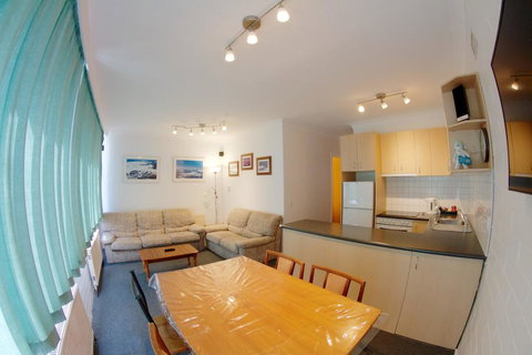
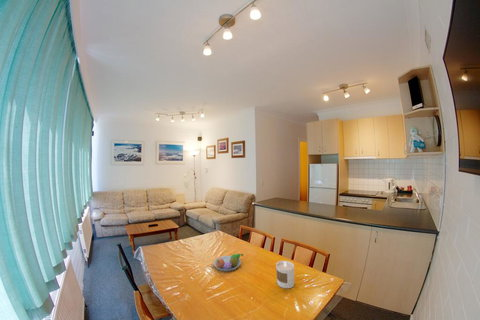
+ fruit bowl [212,253,244,272]
+ candle [275,260,295,289]
